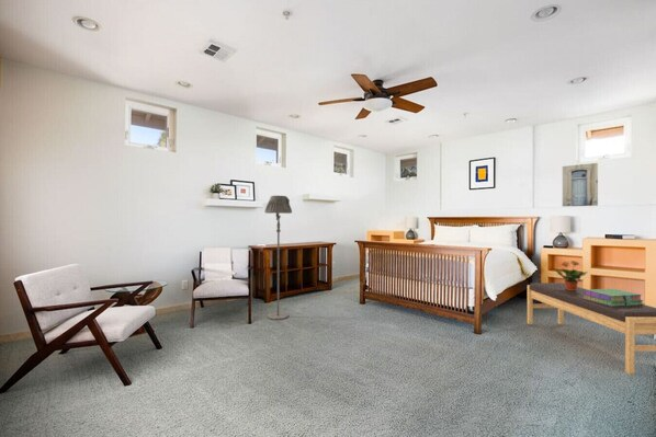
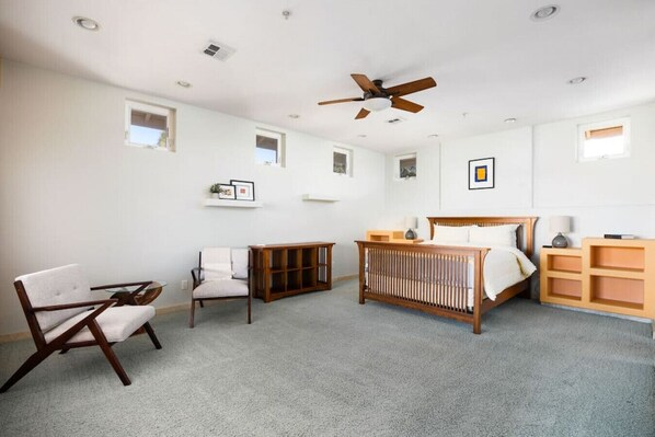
- wall art [562,162,599,207]
- floor lamp [263,194,293,321]
- bench [527,281,656,375]
- potted plant [553,260,589,290]
- stack of books [583,288,645,307]
